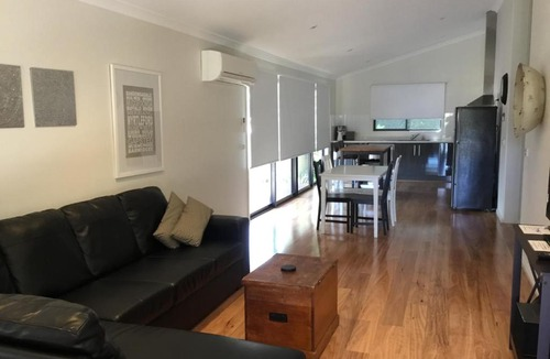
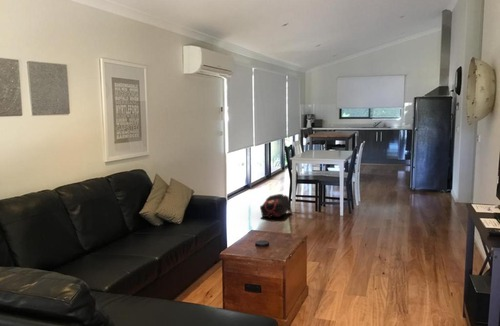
+ backpack [259,193,293,219]
